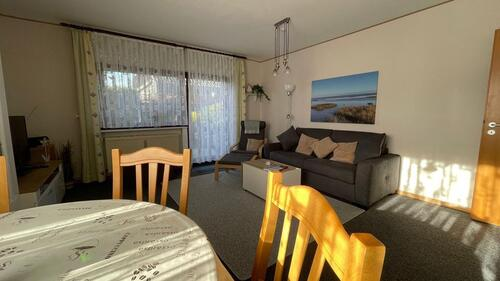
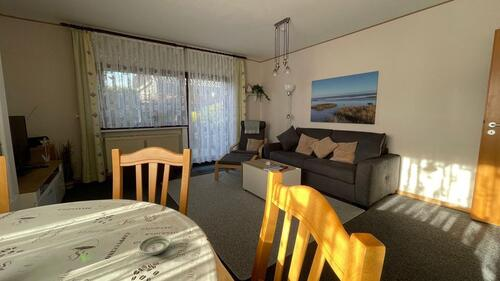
+ saucer [137,234,172,256]
